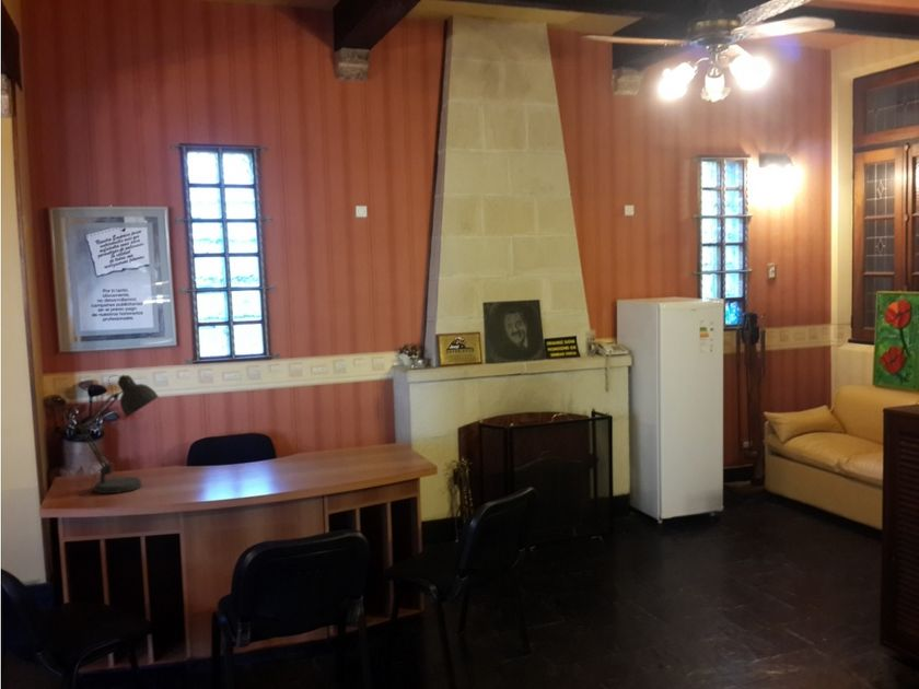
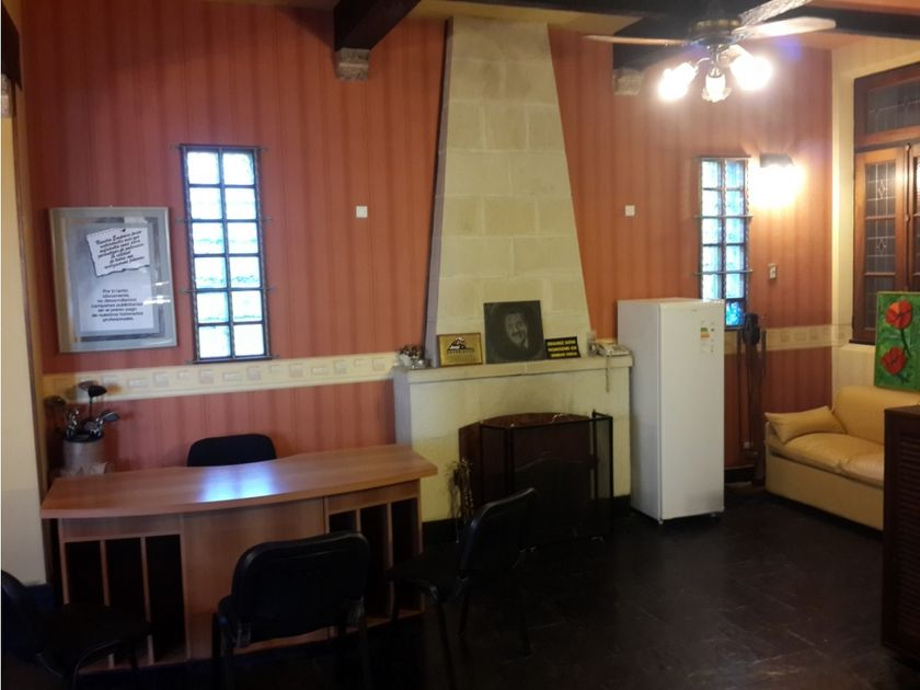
- desk lamp [77,374,160,497]
